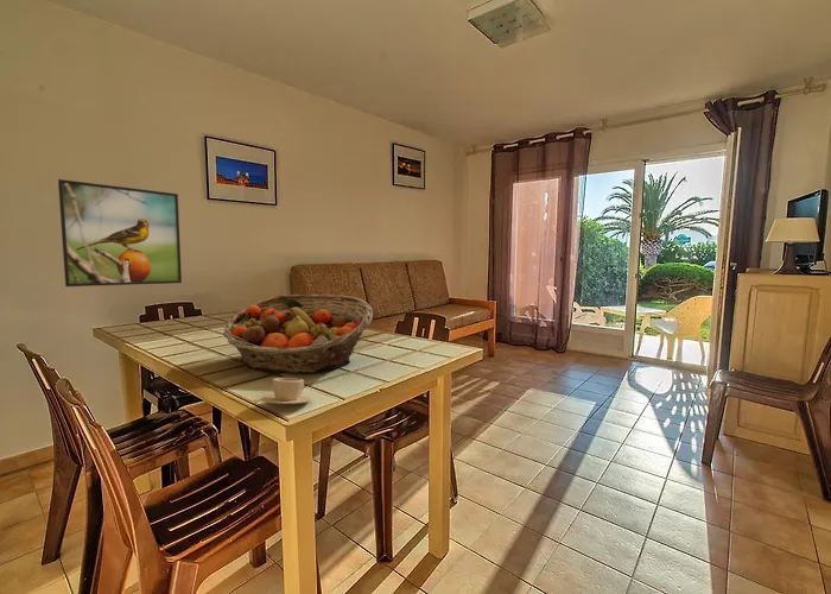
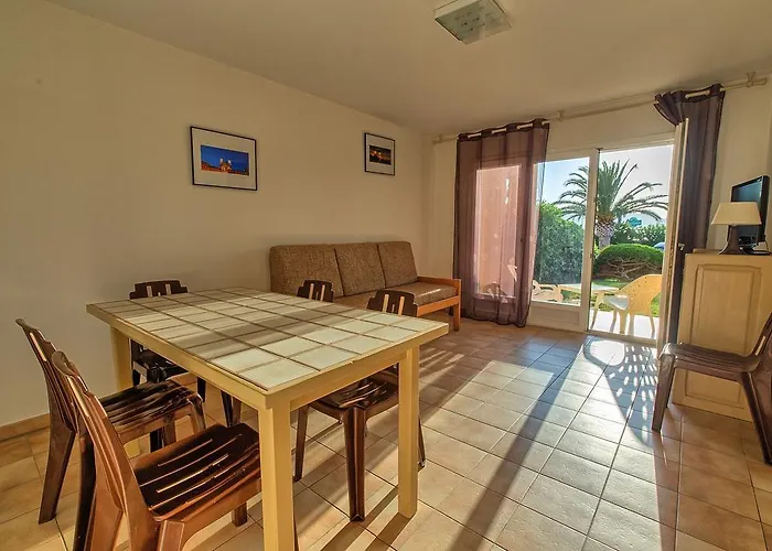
- cup [260,377,312,405]
- fruit basket [222,293,374,374]
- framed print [57,178,183,287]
